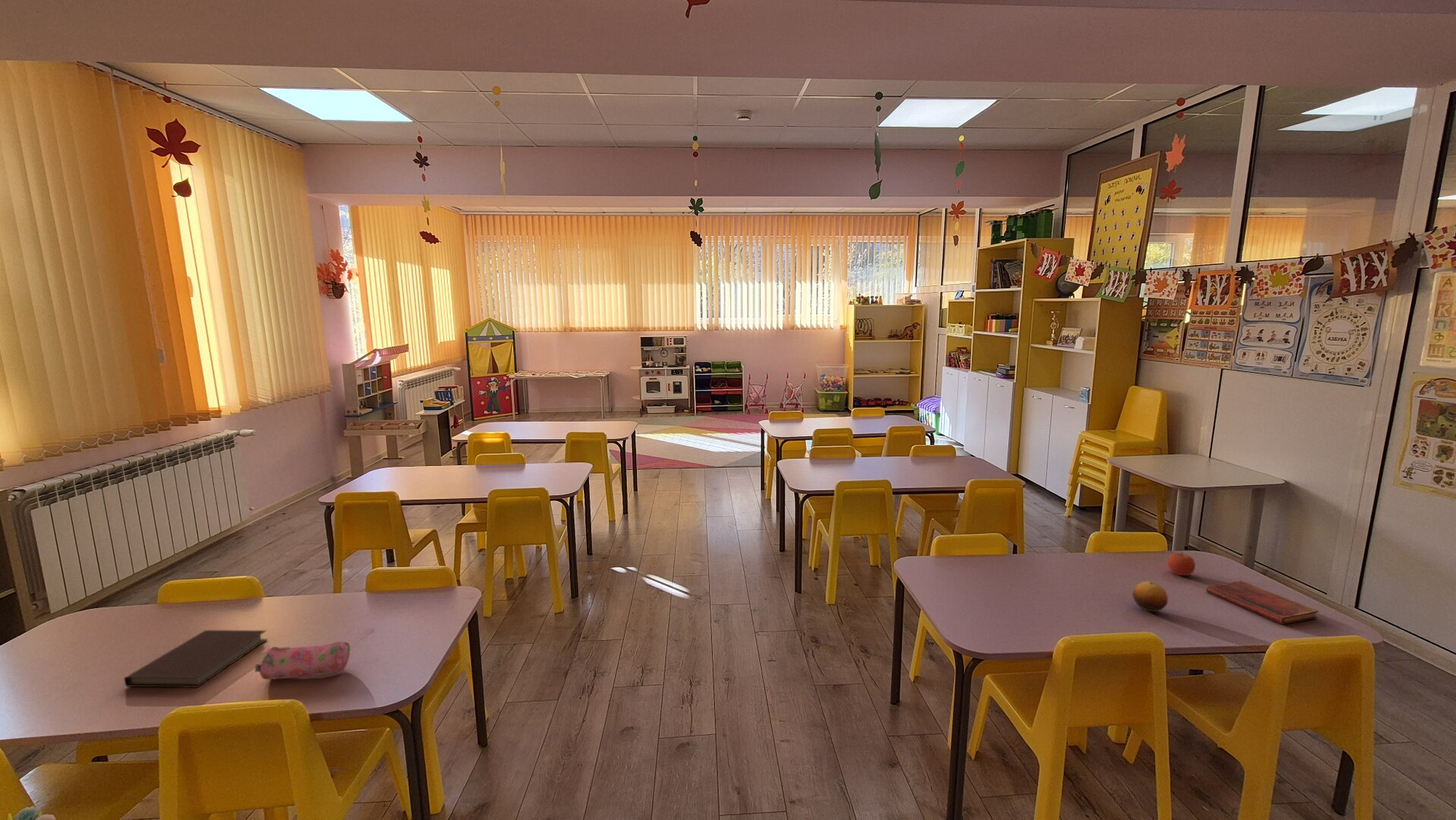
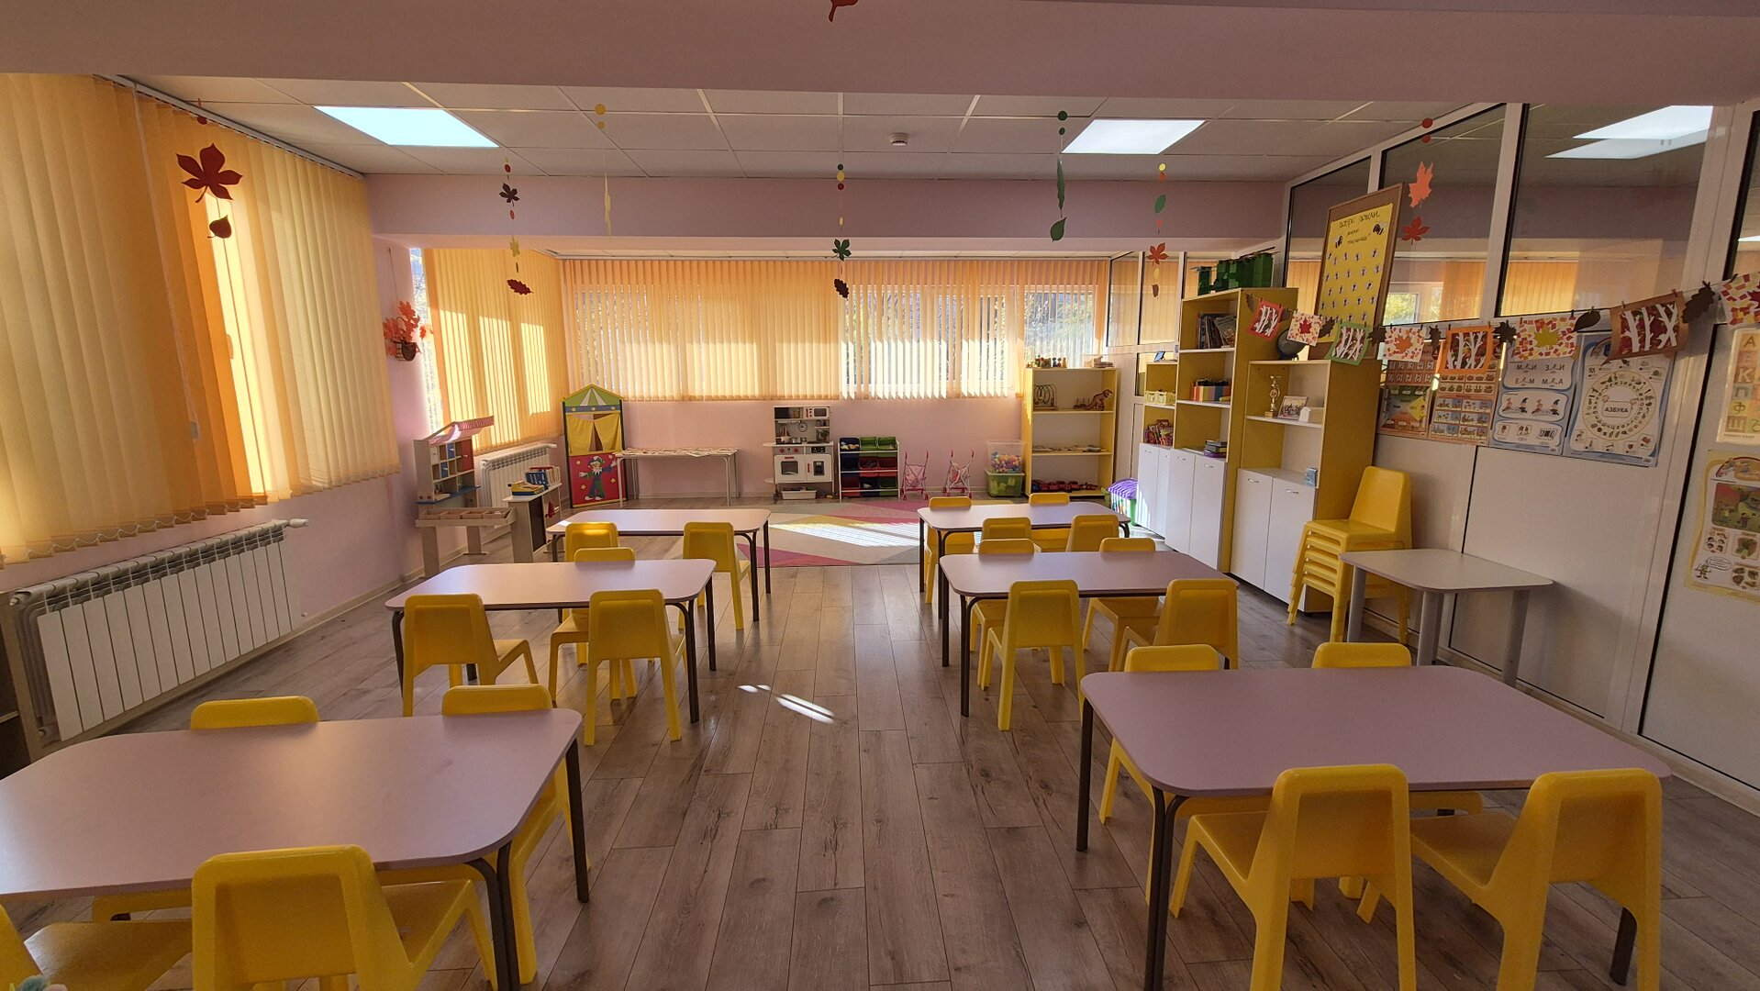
- pencil case [254,641,351,680]
- diary [1205,580,1319,625]
- notebook [124,629,268,689]
- apple [1167,548,1196,576]
- fruit [1132,581,1168,613]
